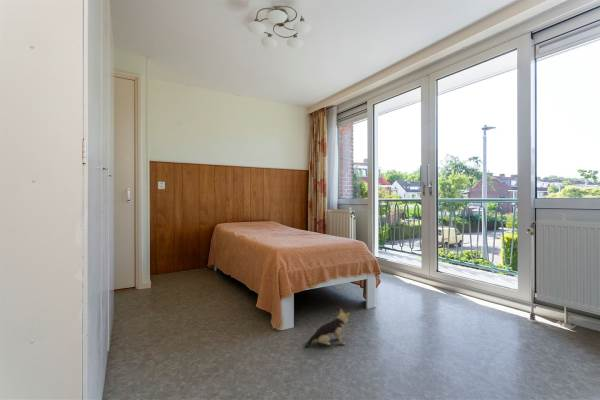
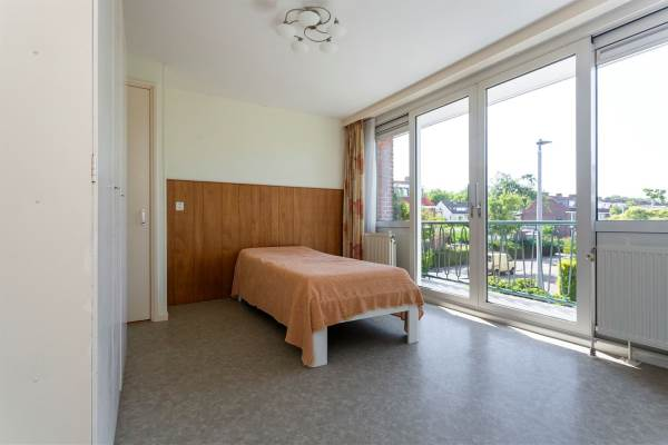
- plush toy [304,308,351,348]
